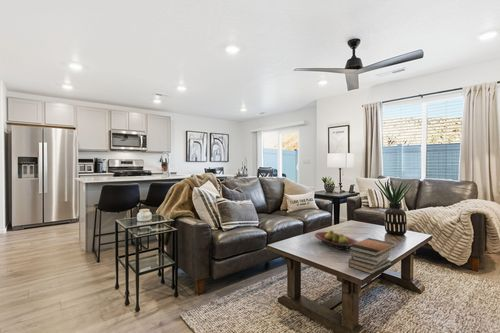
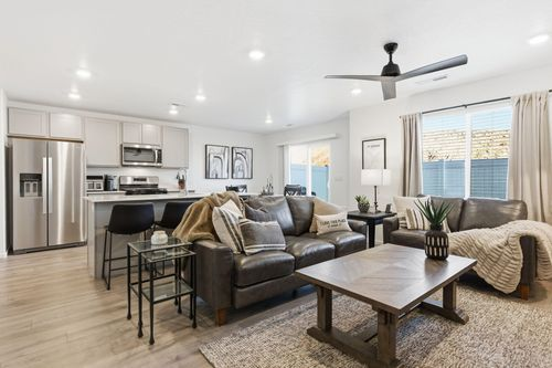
- book stack [347,237,396,275]
- fruit bowl [314,229,359,251]
